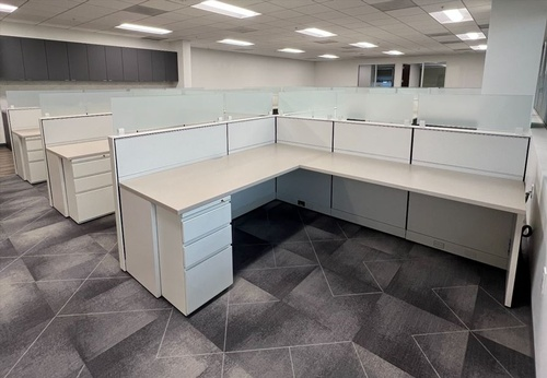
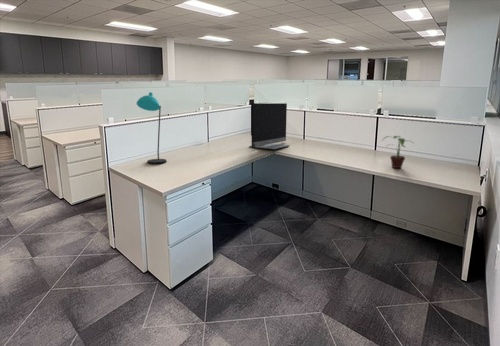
+ potted plant [381,135,414,169]
+ monitor [248,102,290,150]
+ desk lamp [135,91,168,165]
